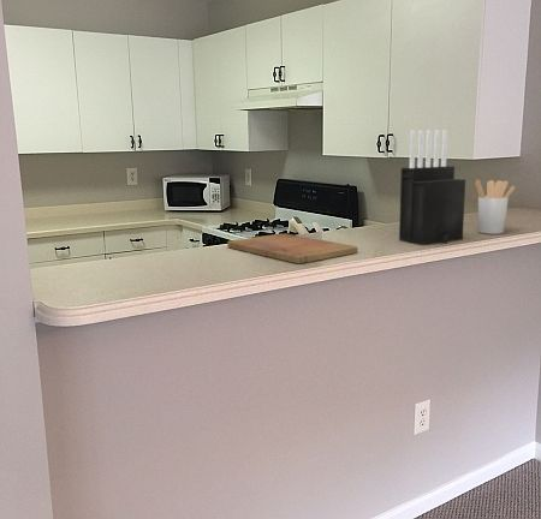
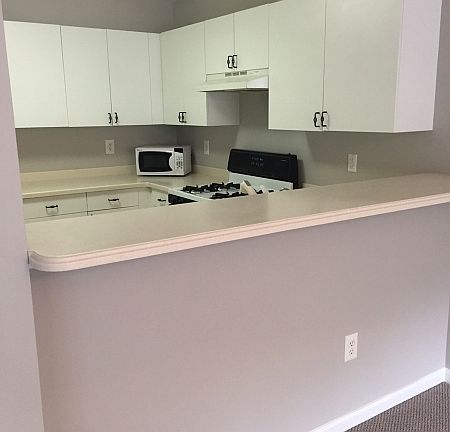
- cutting board [226,233,358,264]
- utensil holder [474,178,516,235]
- knife block [398,129,466,246]
